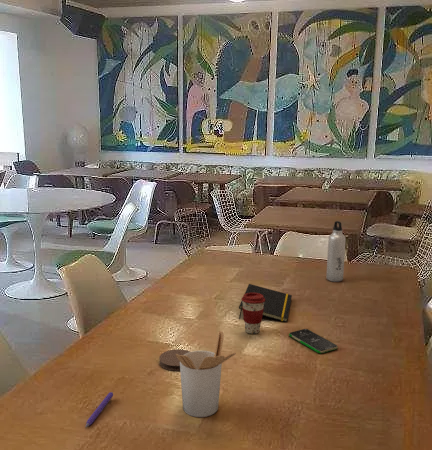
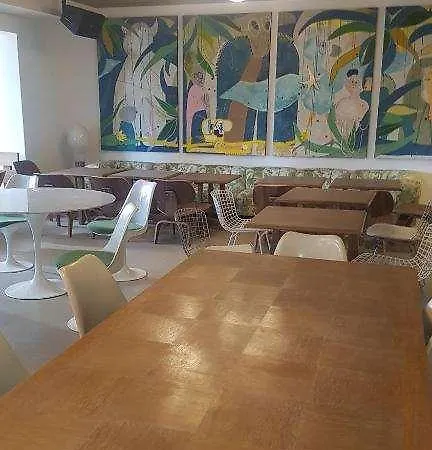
- water bottle [325,220,347,283]
- coffee cup [240,293,265,335]
- utensil holder [176,330,237,418]
- smartphone [288,328,338,354]
- coaster [158,348,191,372]
- notepad [238,283,293,323]
- pen [84,391,114,428]
